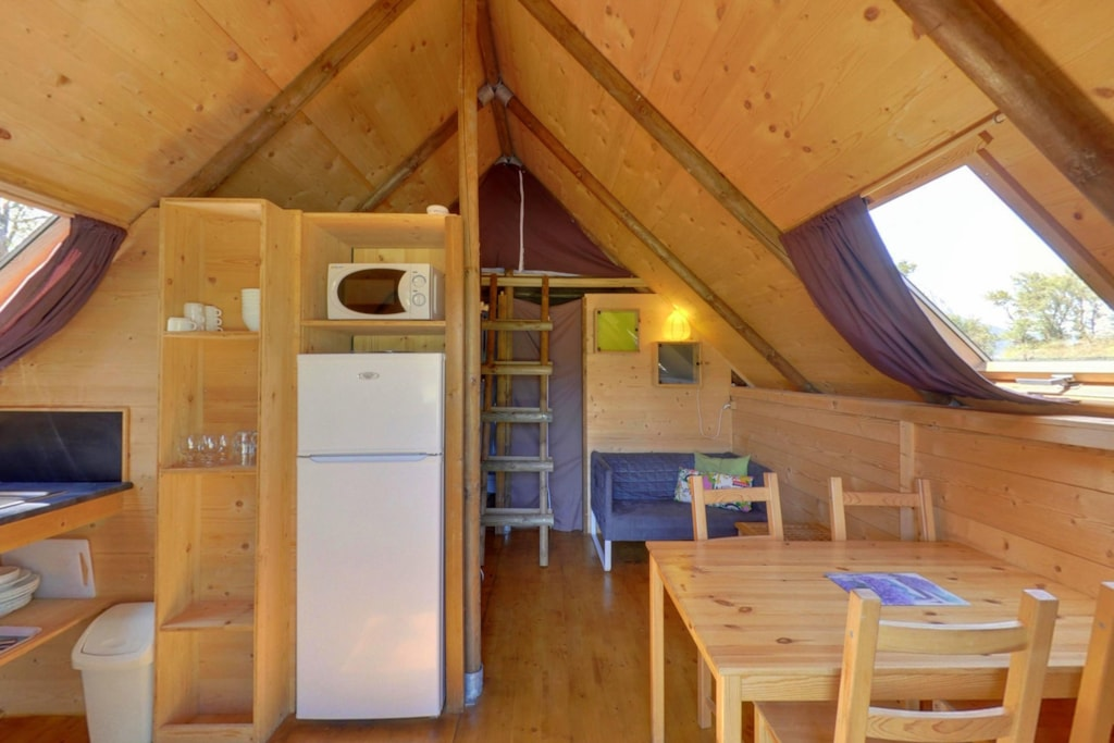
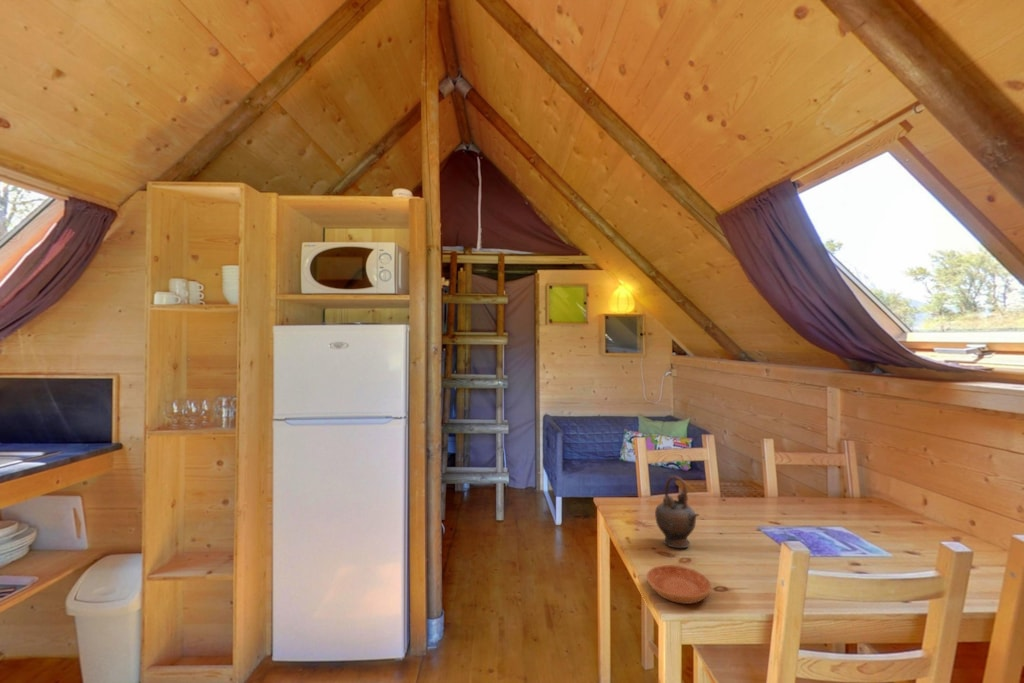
+ saucer [646,564,712,605]
+ teapot [654,475,700,549]
